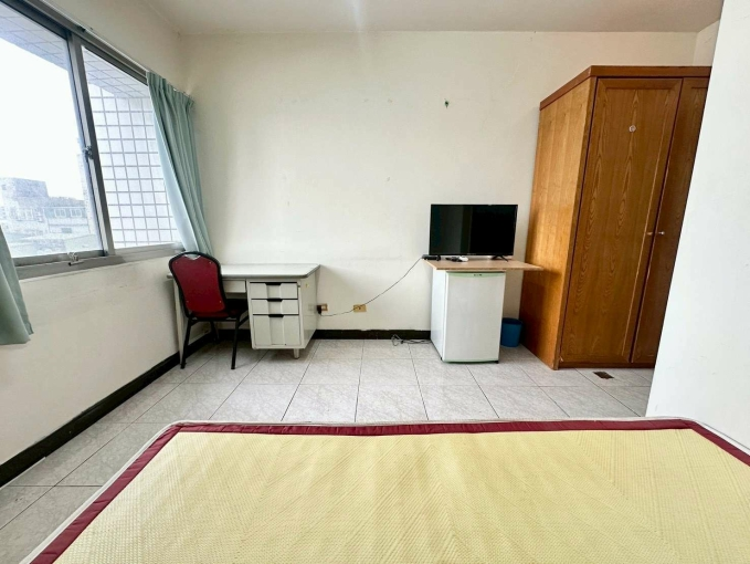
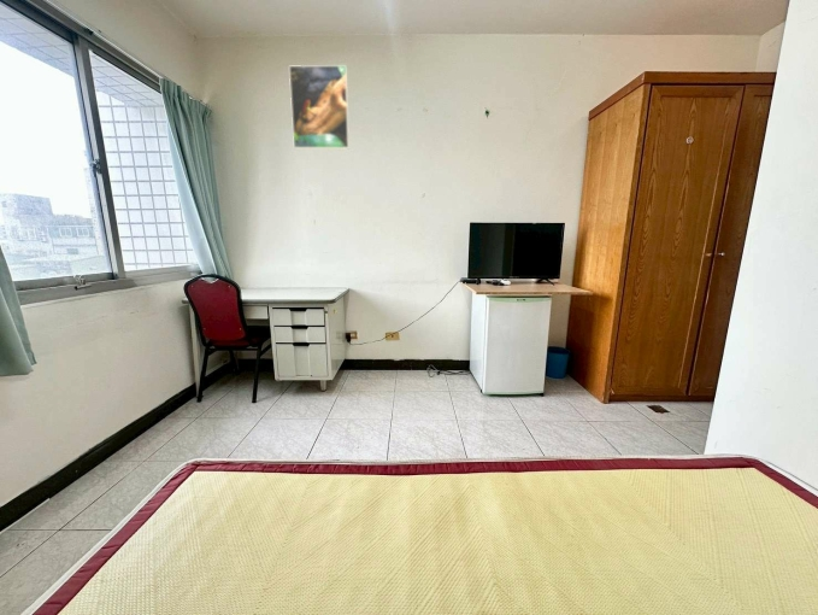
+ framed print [288,64,351,151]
